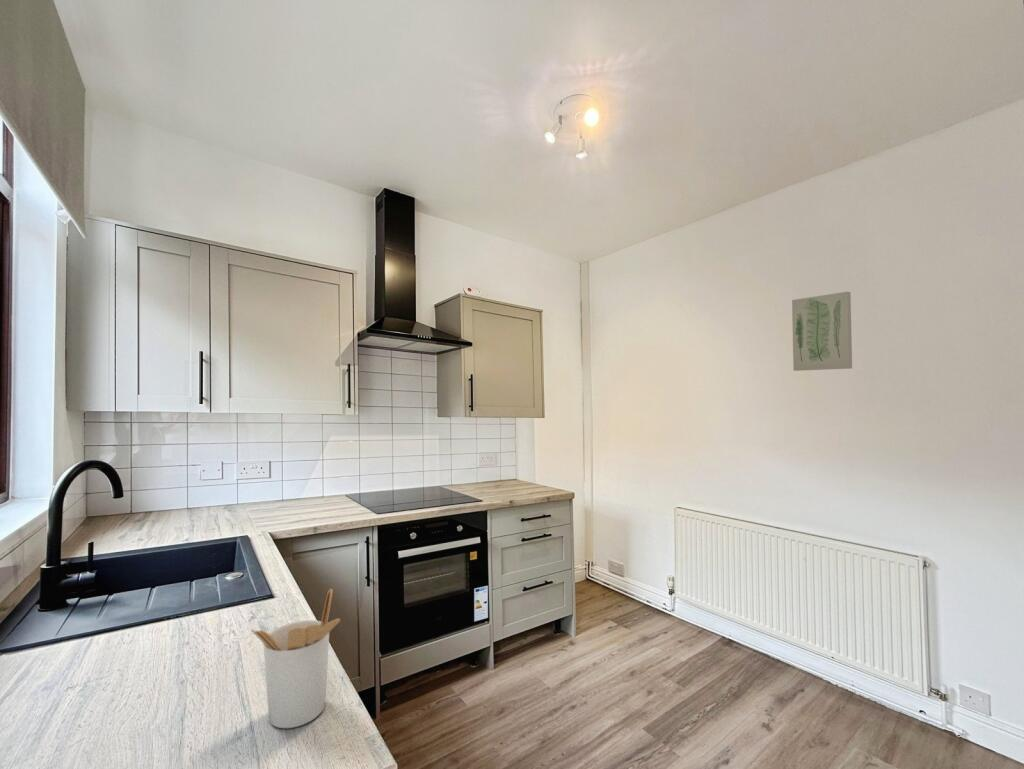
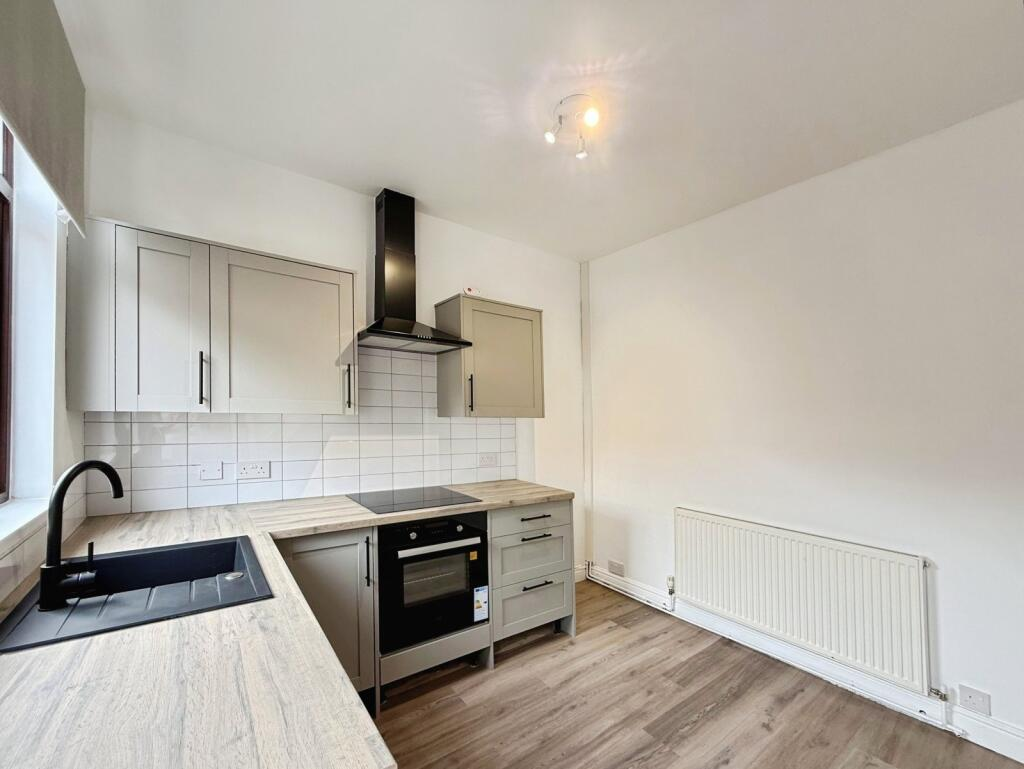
- wall art [791,291,853,372]
- utensil holder [251,588,341,729]
